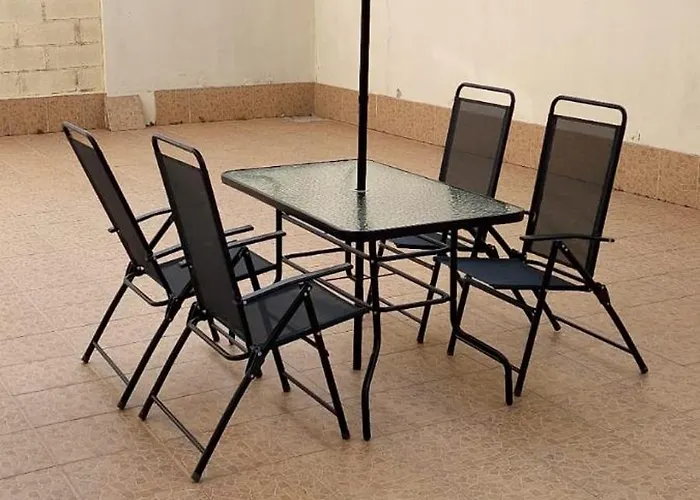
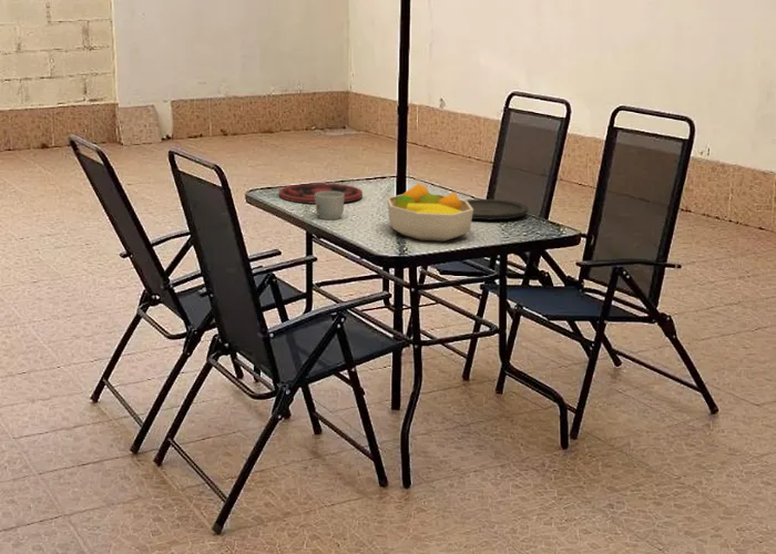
+ fruit bowl [386,183,473,243]
+ plate [278,182,364,205]
+ plate [466,198,529,220]
+ mug [315,192,345,220]
